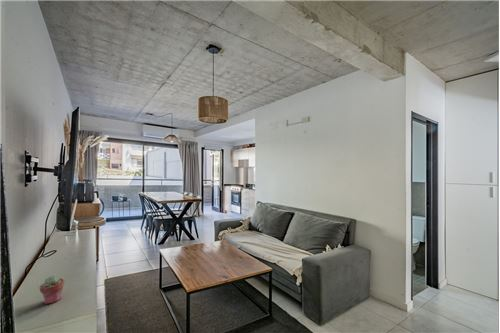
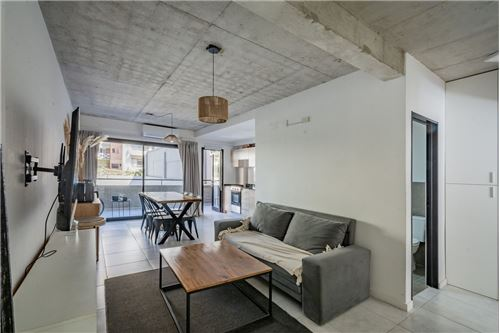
- potted succulent [39,275,65,305]
